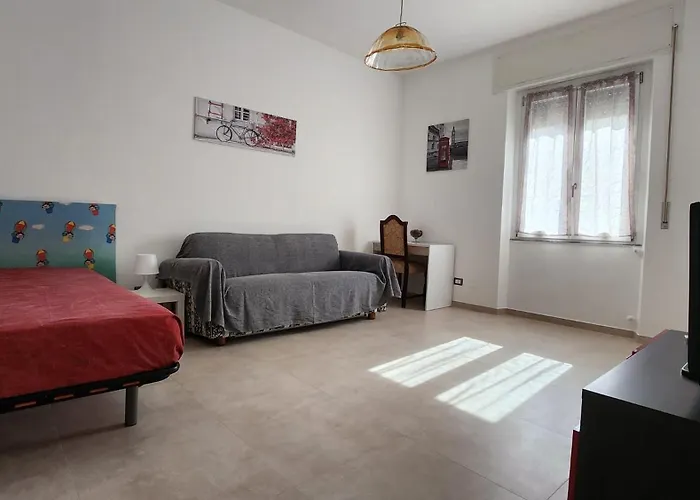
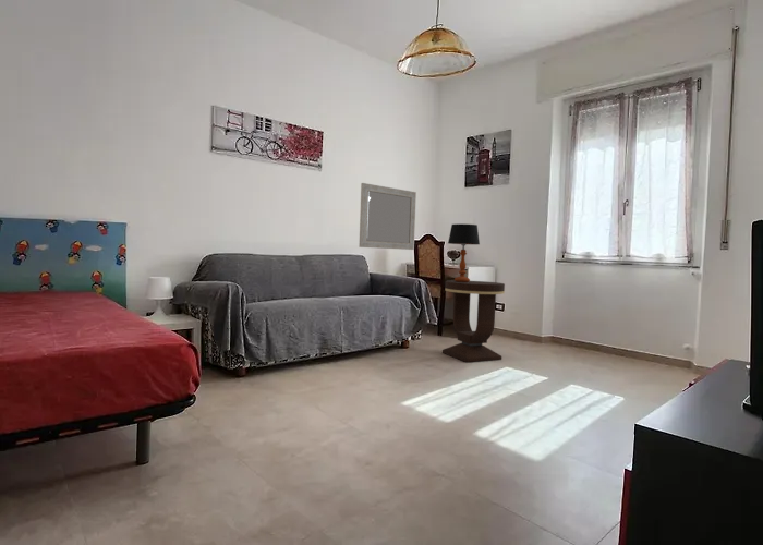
+ home mirror [358,182,417,251]
+ table lamp [447,222,481,282]
+ side table [441,279,506,363]
